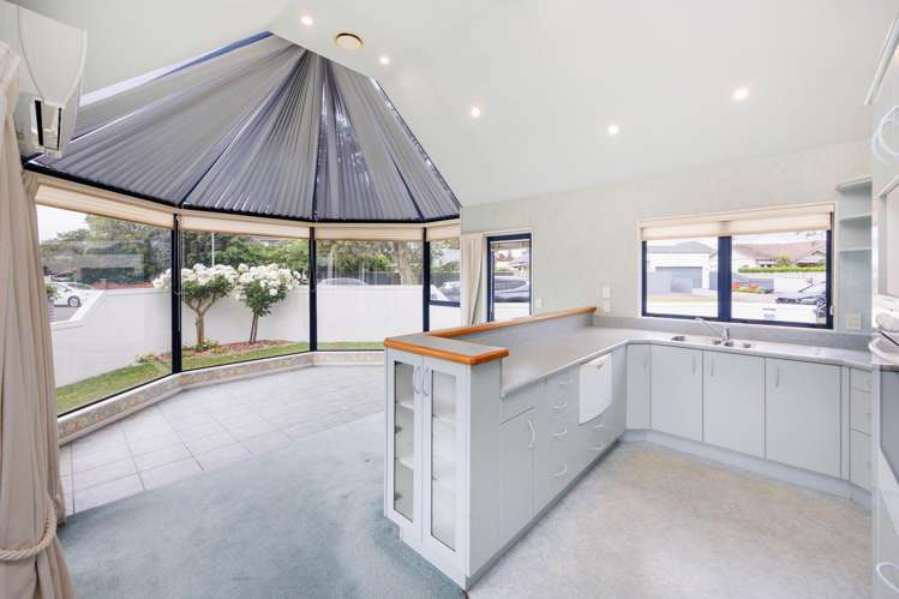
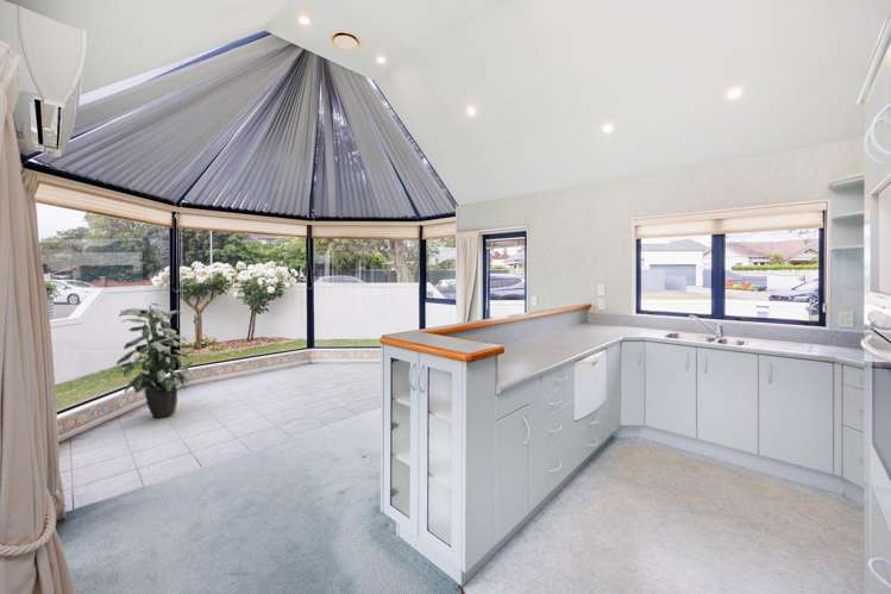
+ indoor plant [115,301,194,419]
